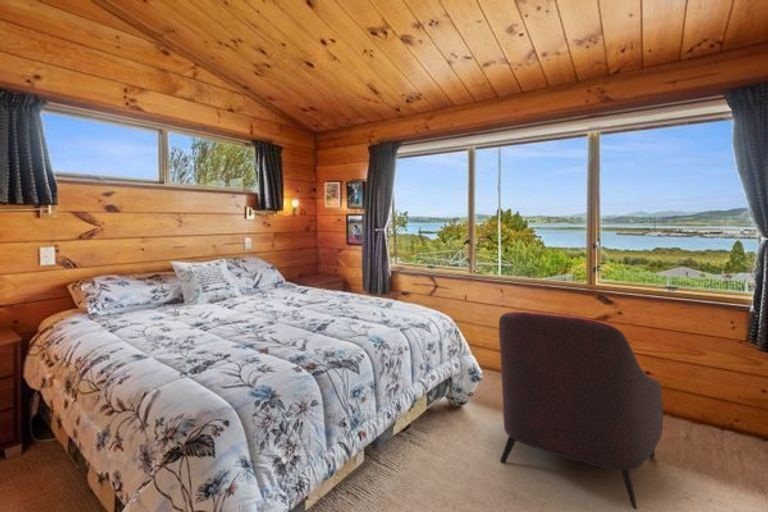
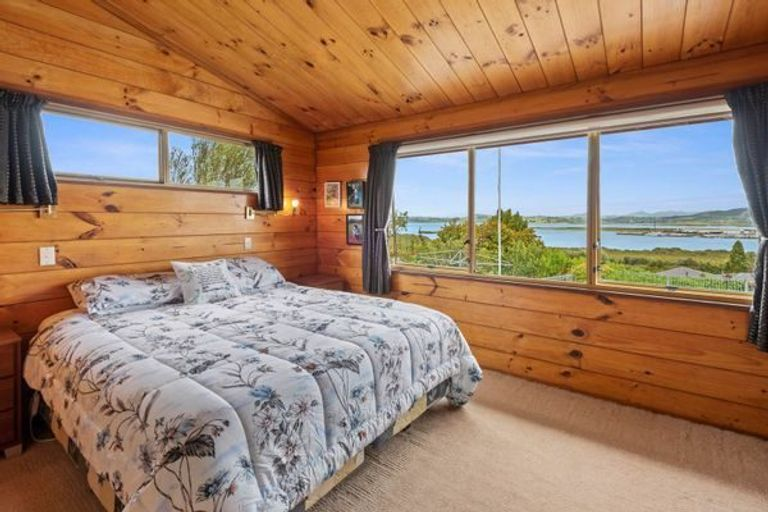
- armchair [498,311,664,511]
